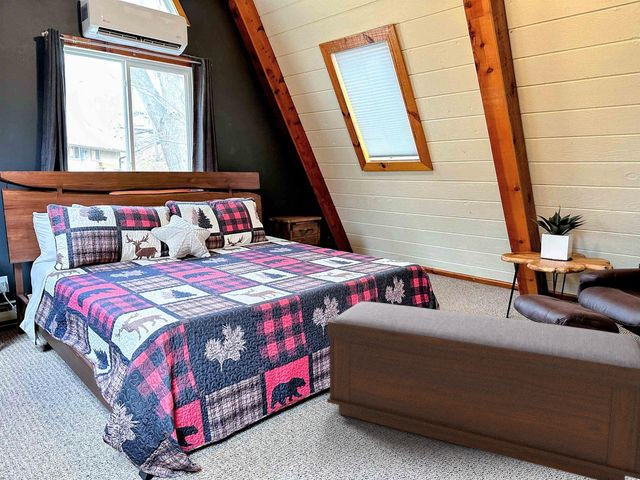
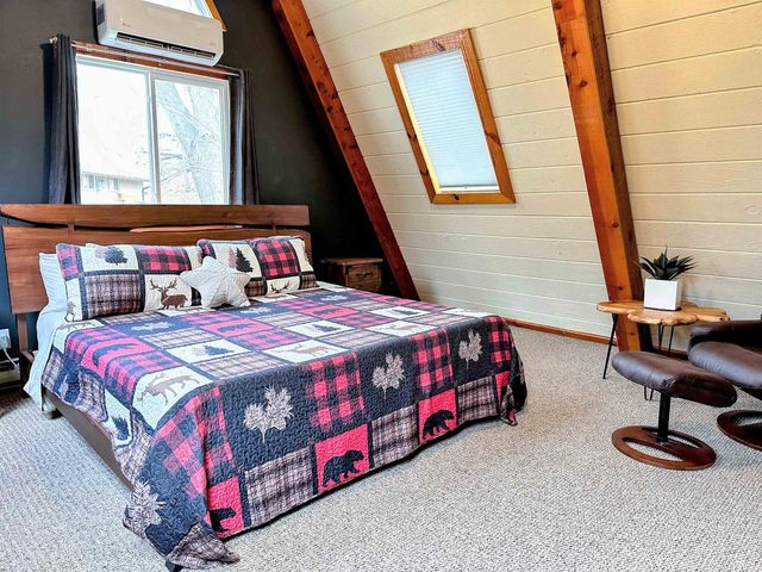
- bench [326,301,640,480]
